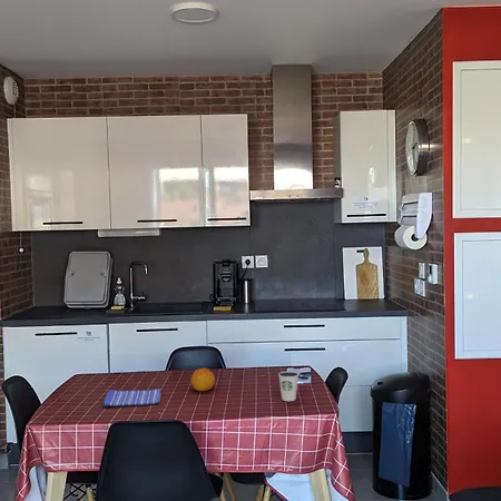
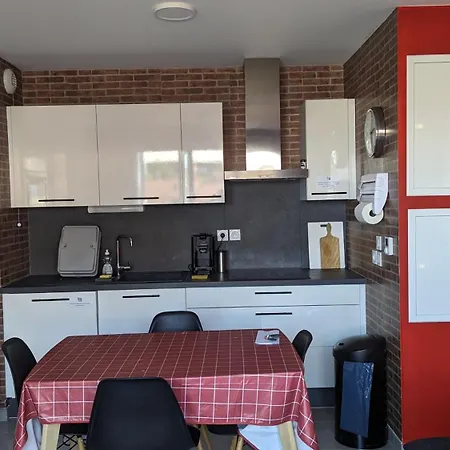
- fruit [190,367,216,392]
- dish towel [102,389,161,407]
- dixie cup [277,371,299,402]
